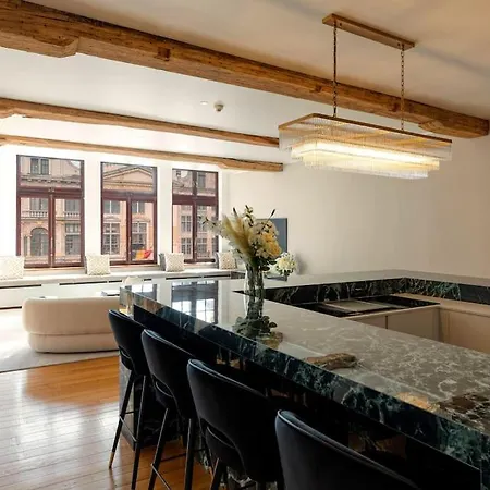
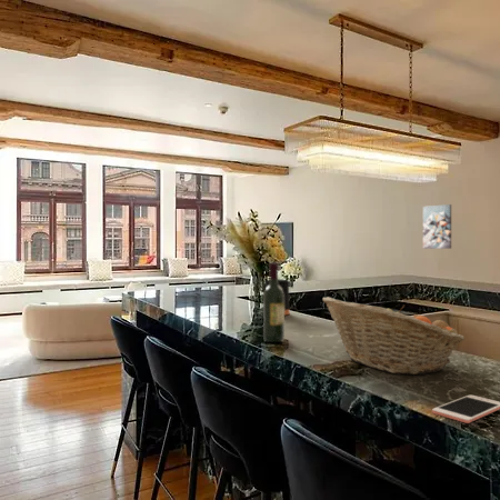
+ bottle [264,266,291,317]
+ cell phone [431,393,500,424]
+ fruit basket [321,296,466,376]
+ wall art [422,203,452,250]
+ wine bottle [262,261,286,343]
